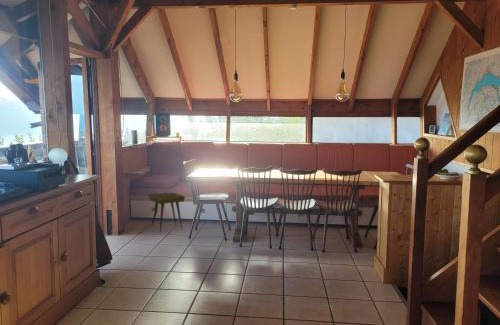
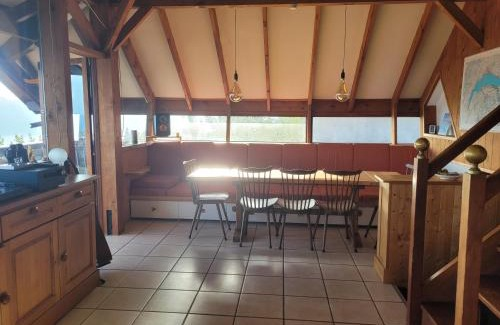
- side table [148,192,186,234]
